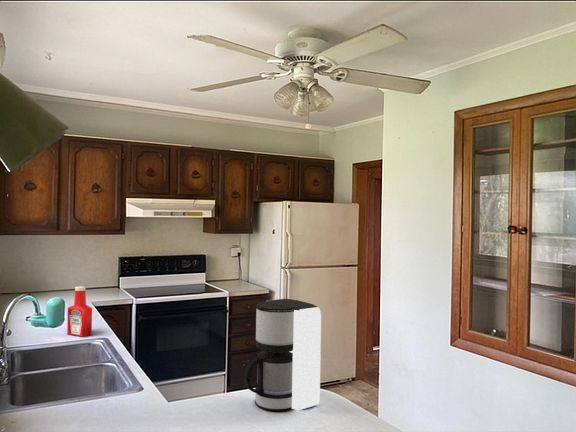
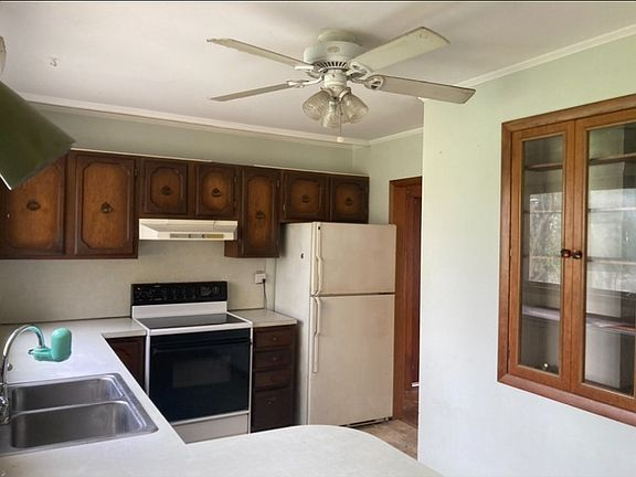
- soap bottle [66,285,93,338]
- coffee maker [243,298,322,412]
